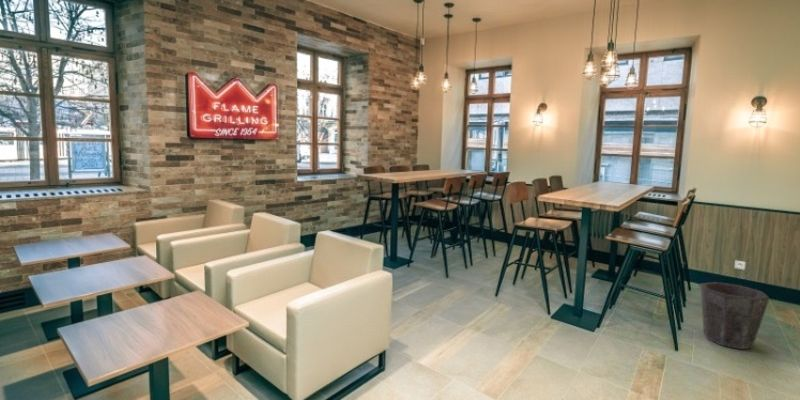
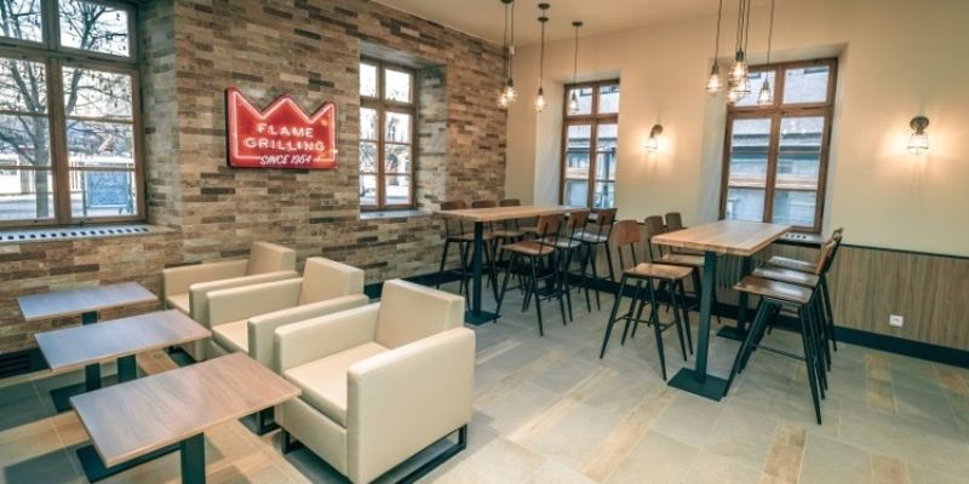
- waste bin [700,281,770,350]
